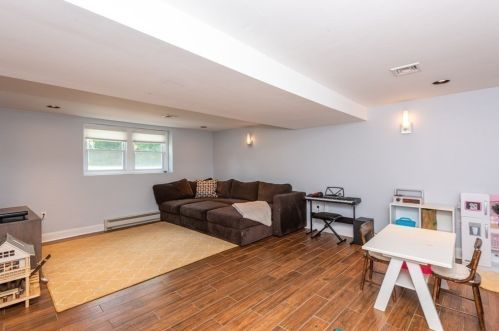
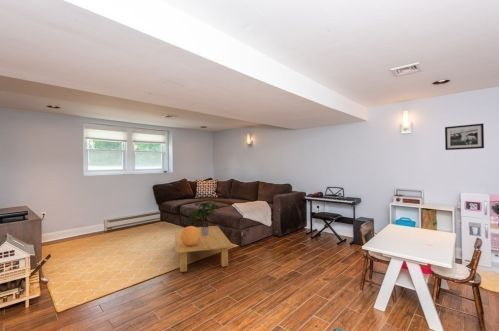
+ coffee table [174,225,234,273]
+ decorative sphere [181,225,200,246]
+ potted plant [188,201,221,236]
+ picture frame [444,122,485,151]
